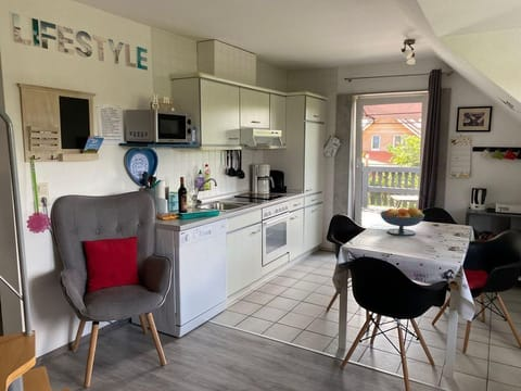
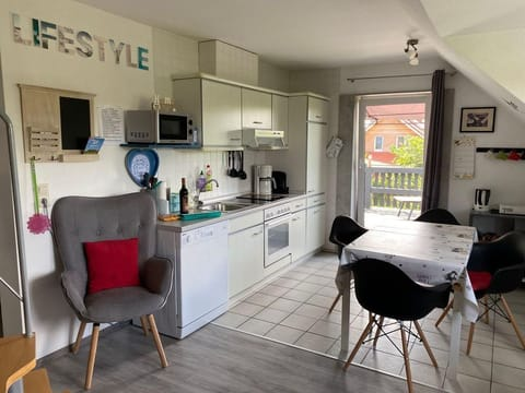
- fruit bowl [379,206,425,237]
